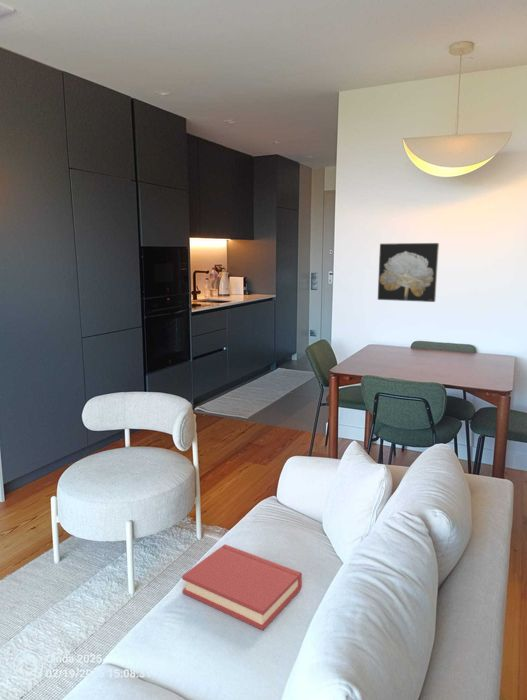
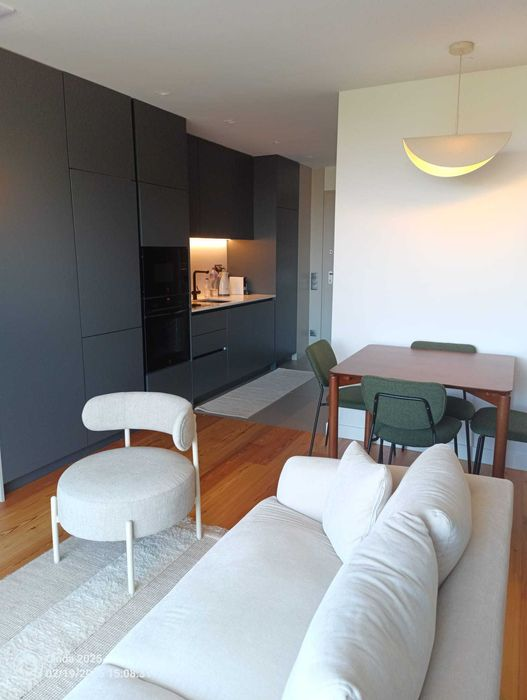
- hardback book [181,543,303,631]
- wall art [377,242,440,303]
